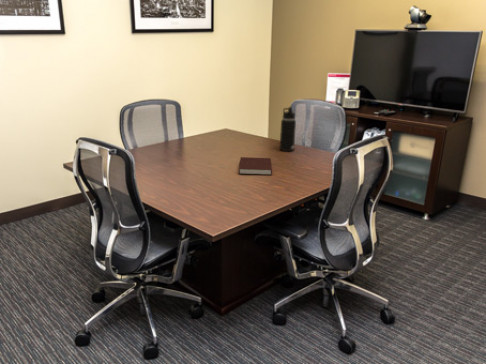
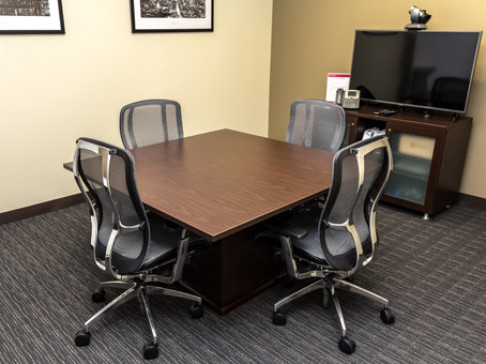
- water bottle [279,106,297,152]
- notebook [238,156,273,176]
